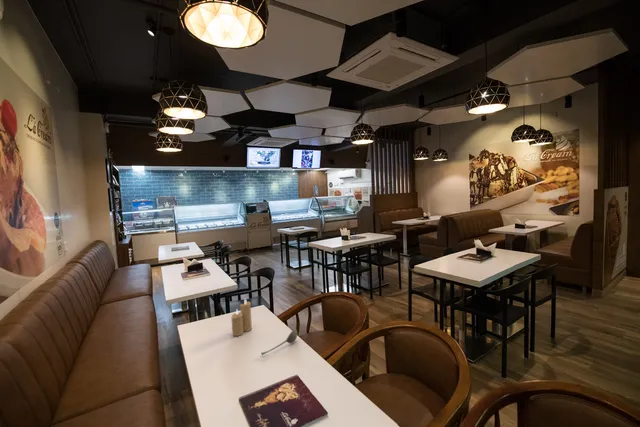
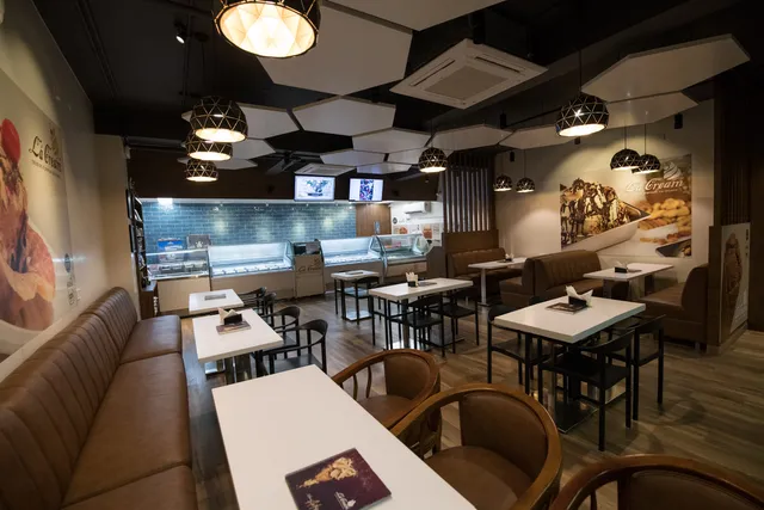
- soupspoon [260,328,298,357]
- candle [230,298,253,337]
